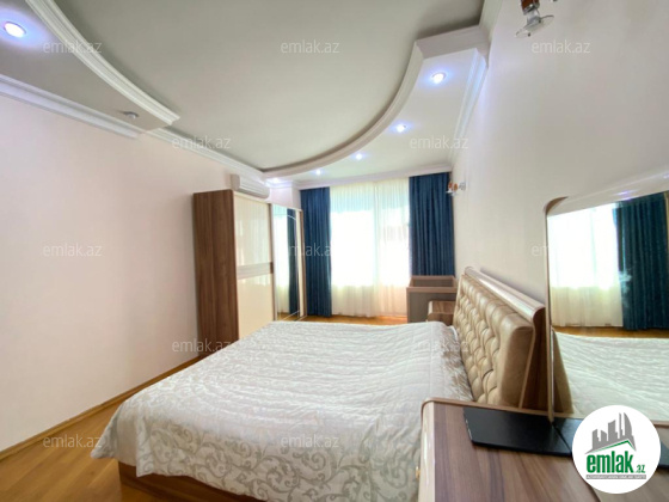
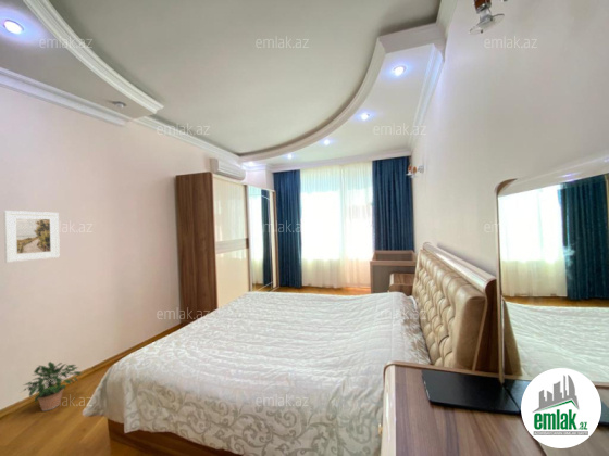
+ potted plant [21,360,83,413]
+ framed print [3,210,61,264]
